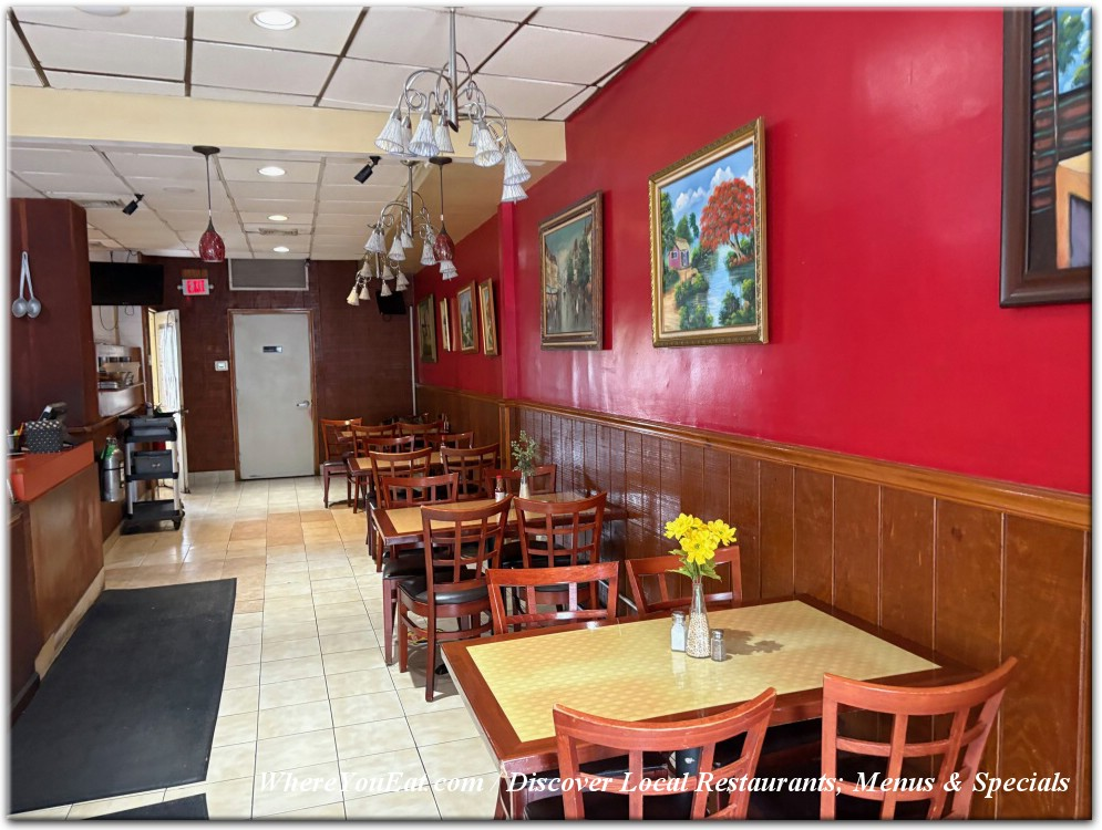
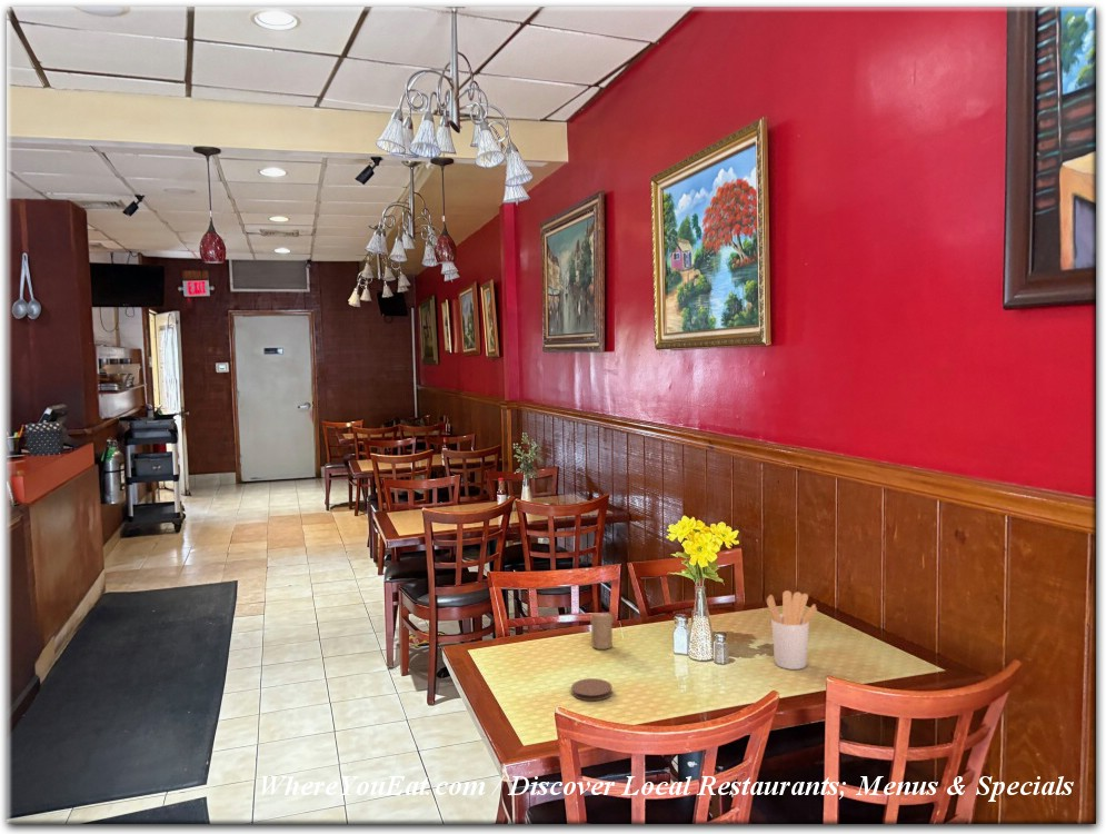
+ coaster [570,677,614,702]
+ candle [589,613,615,651]
+ utensil holder [766,589,818,671]
